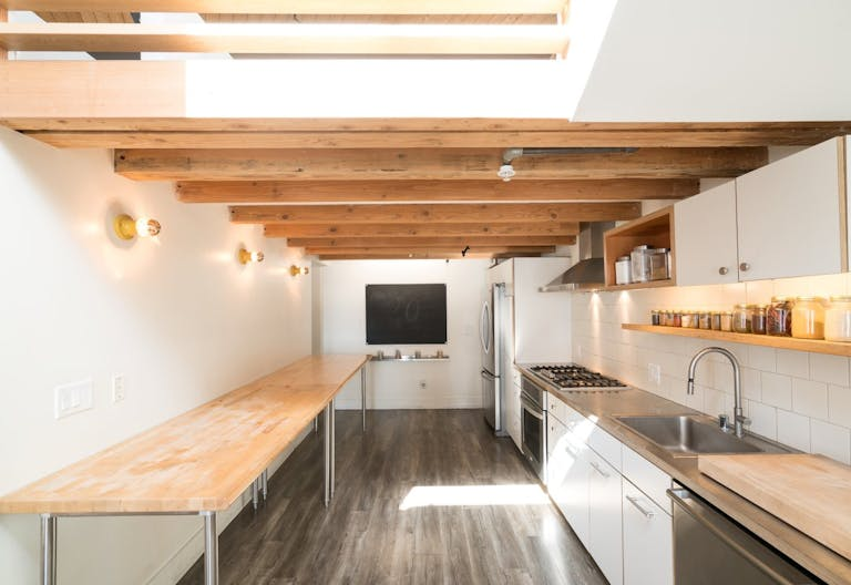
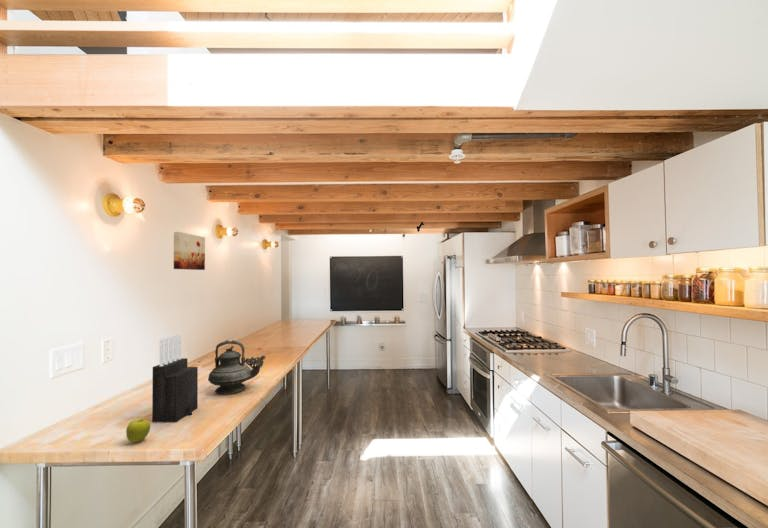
+ fruit [125,418,151,444]
+ teapot [207,339,267,395]
+ wall art [173,231,206,271]
+ knife block [151,333,199,423]
